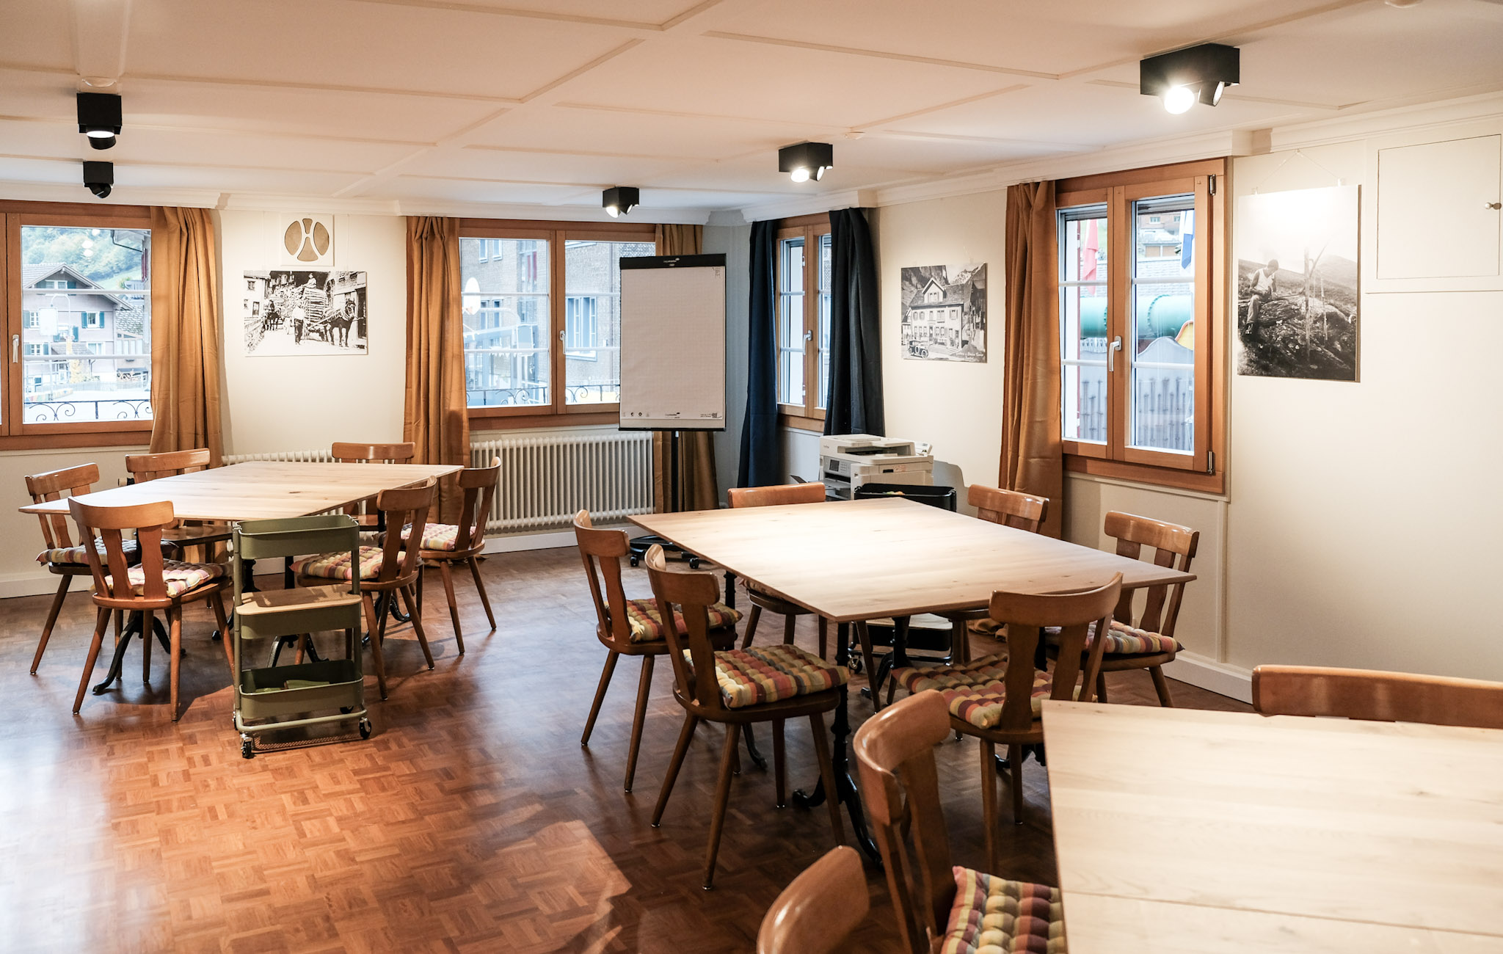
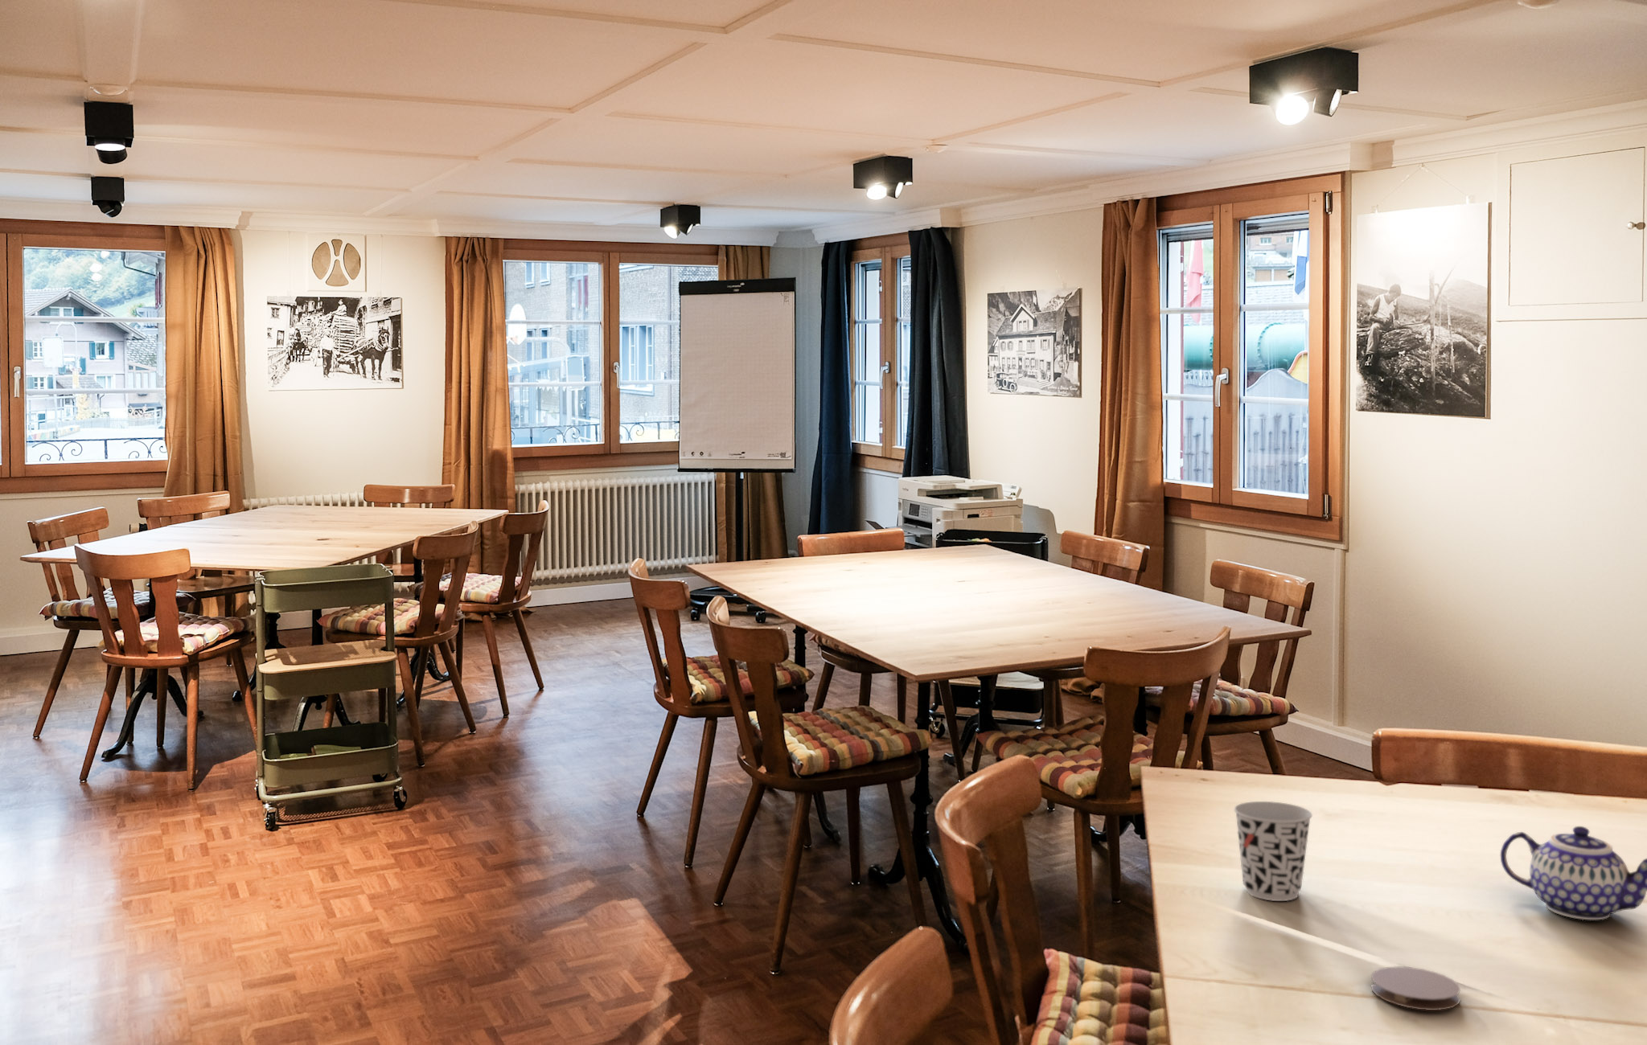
+ cup [1233,800,1313,902]
+ teapot [1499,825,1647,920]
+ coaster [1371,966,1461,1011]
